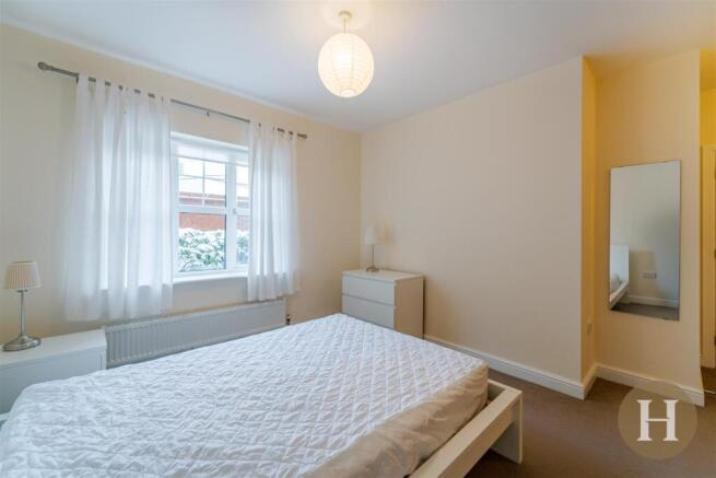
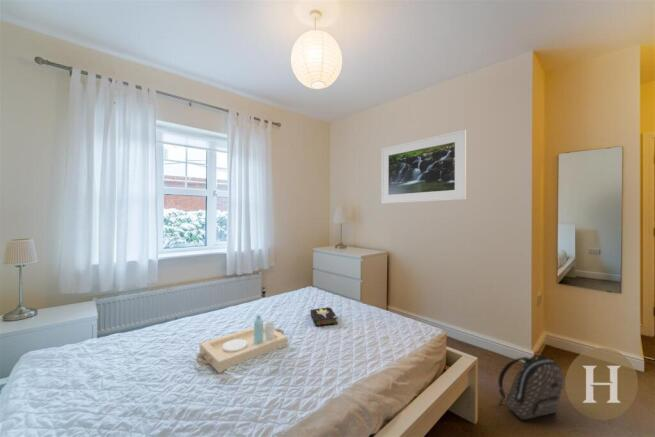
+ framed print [380,129,467,205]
+ serving tray [195,314,288,374]
+ backpack [497,350,564,421]
+ hardback book [310,306,339,327]
